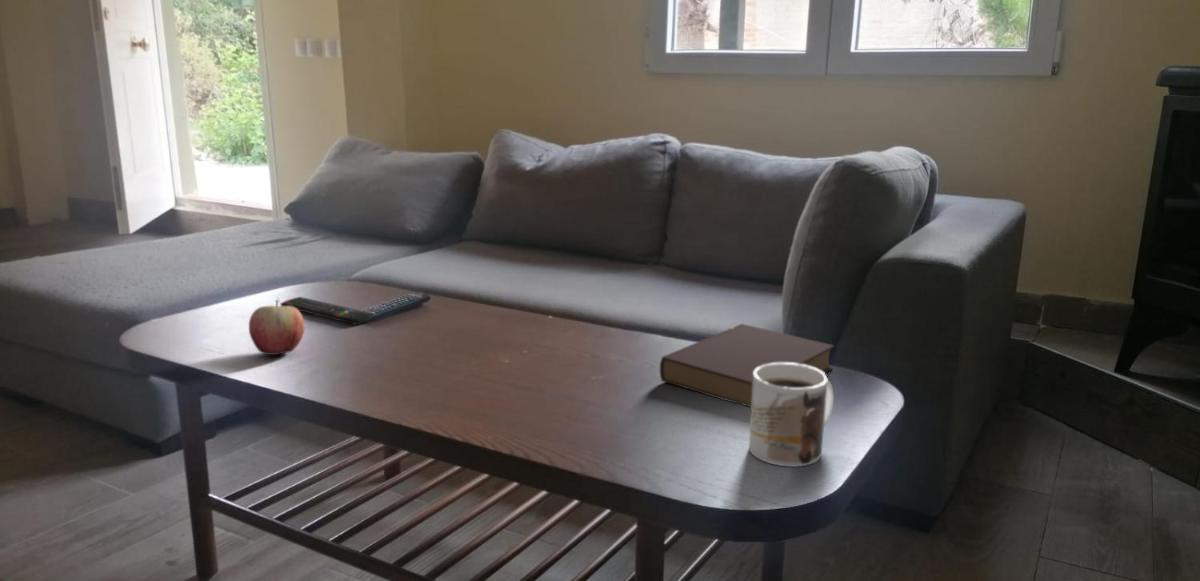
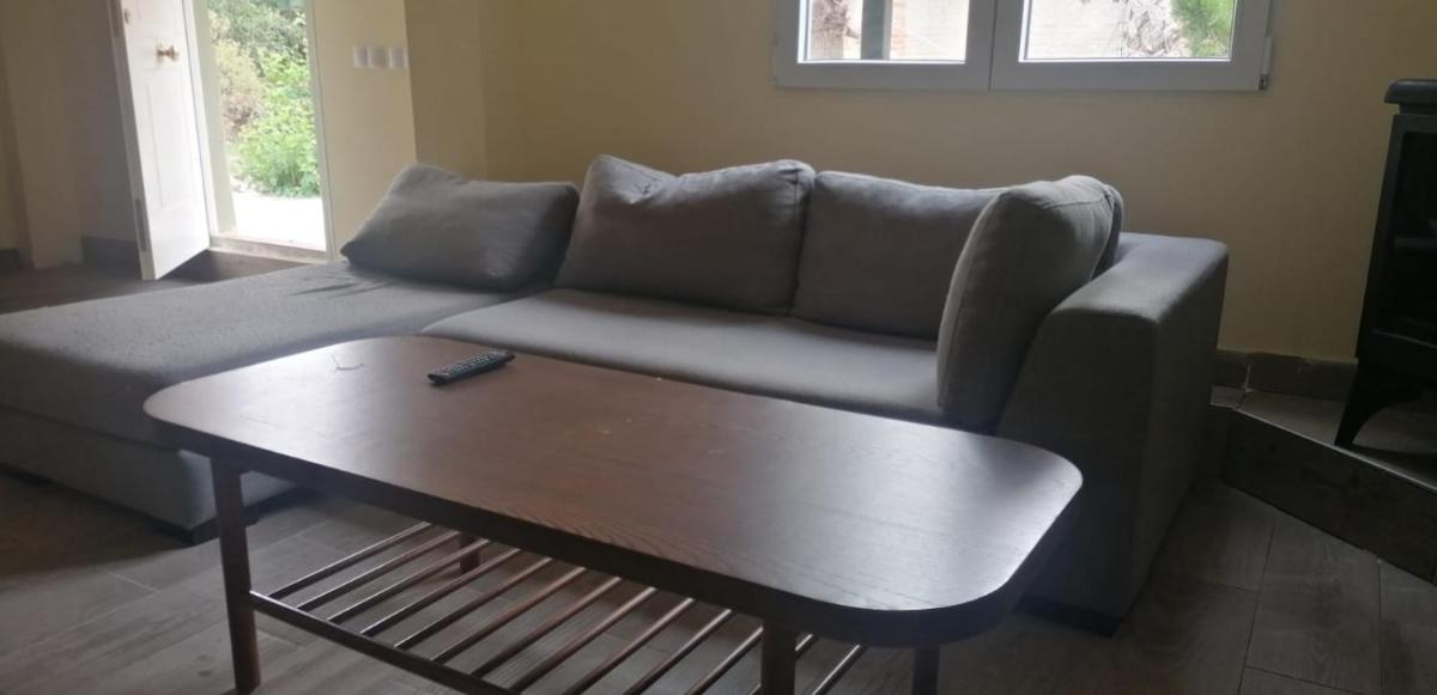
- remote control [279,296,374,326]
- mug [748,363,835,468]
- apple [248,299,306,356]
- book [659,323,835,408]
